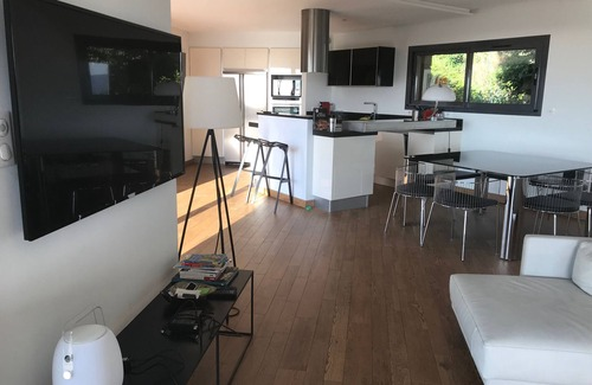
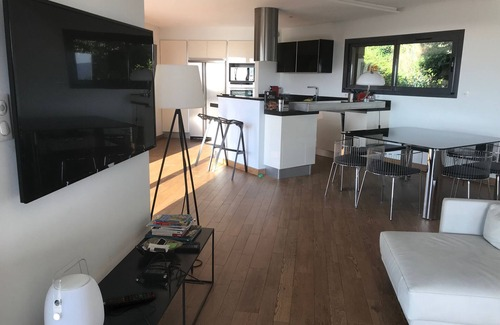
+ remote control [104,290,158,309]
